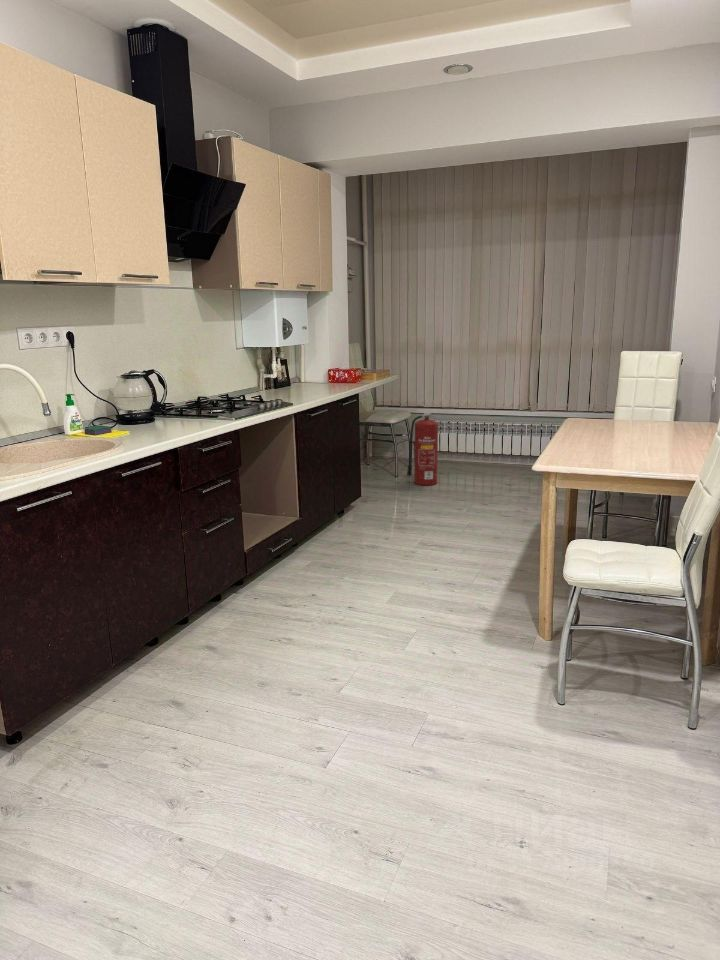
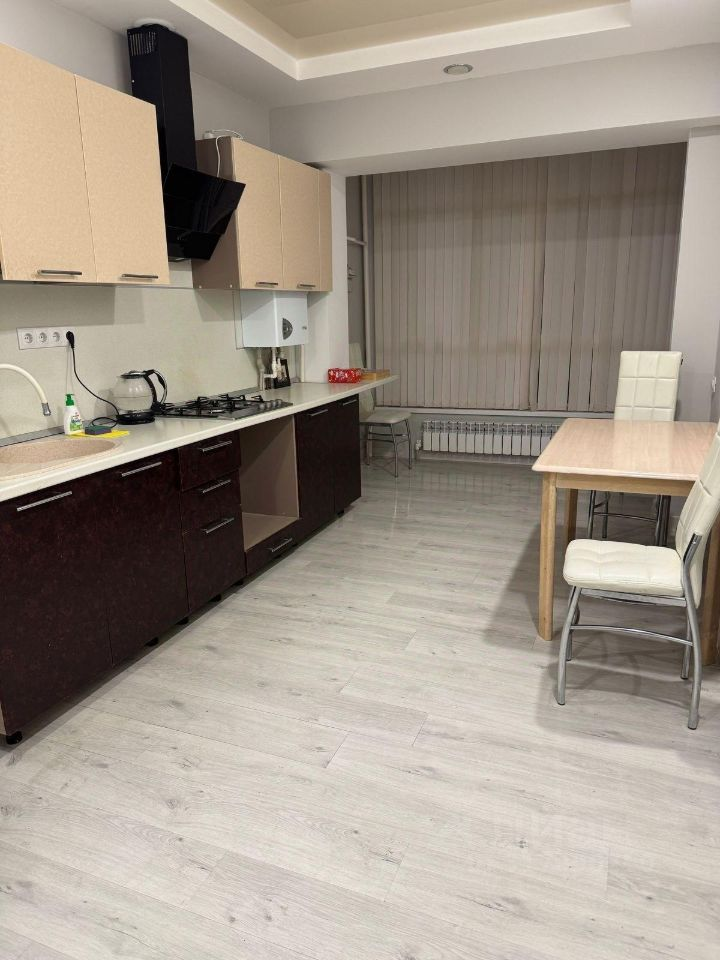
- fire extinguisher [406,409,441,486]
